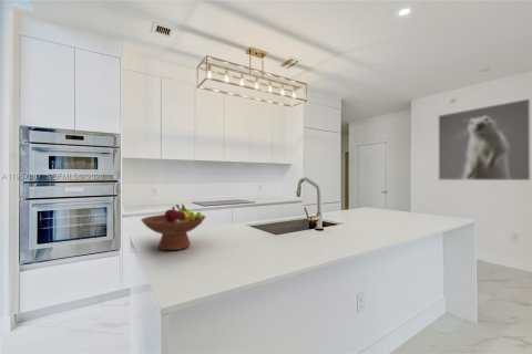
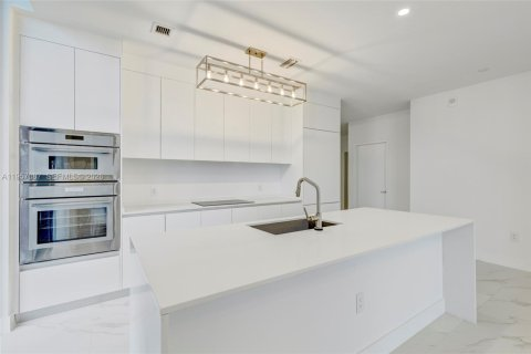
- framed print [438,97,532,181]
- fruit bowl [140,204,206,251]
